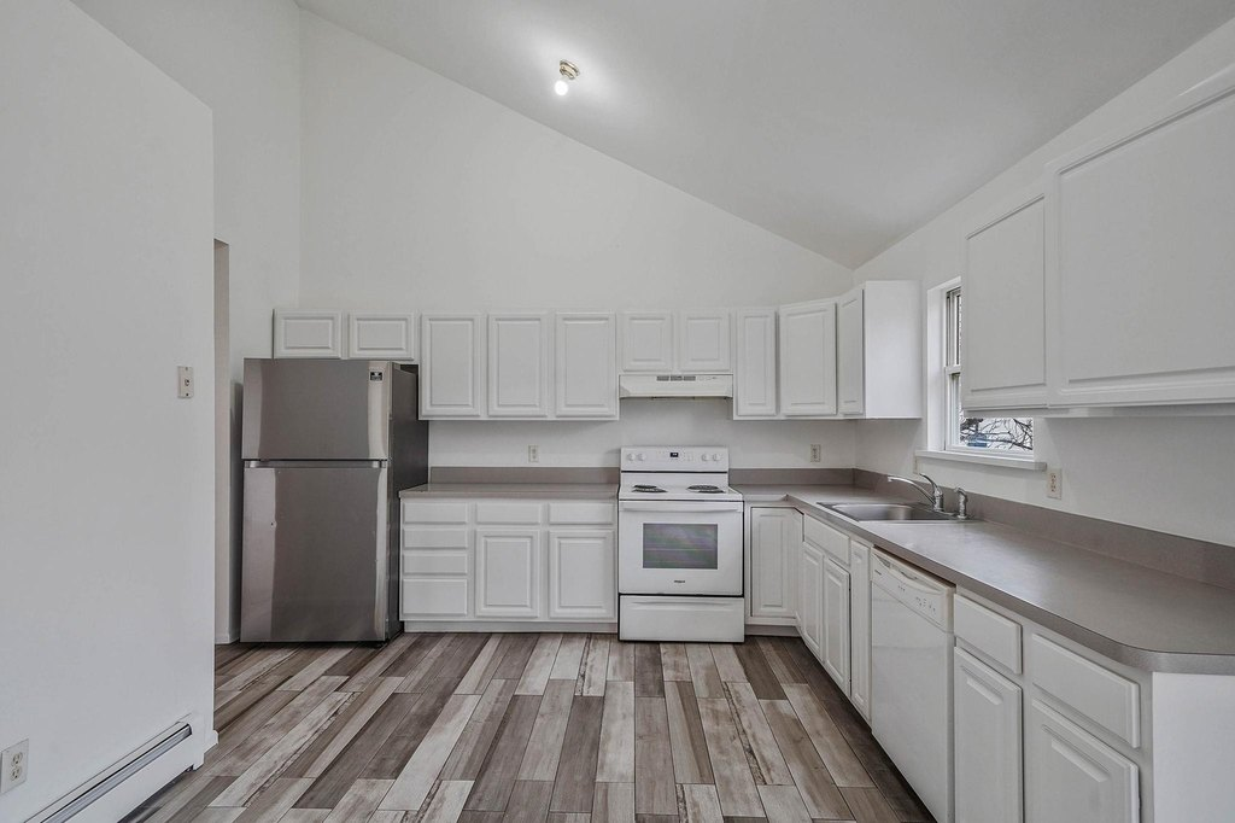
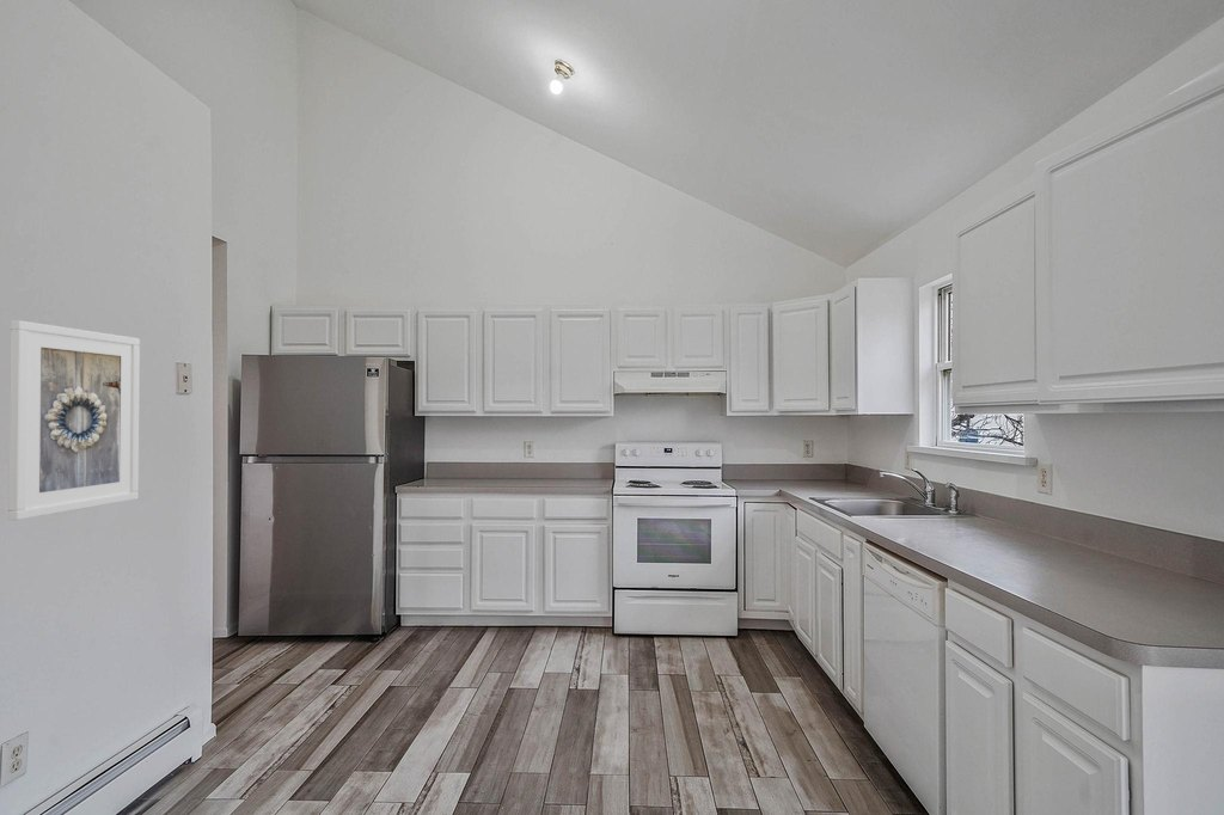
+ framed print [7,319,141,521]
